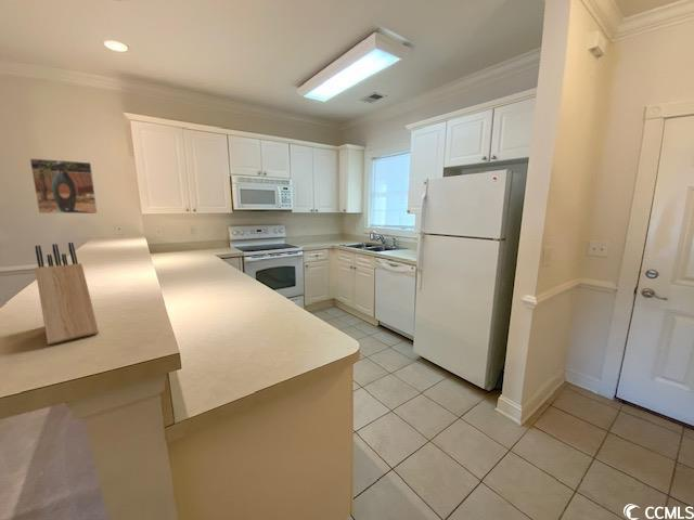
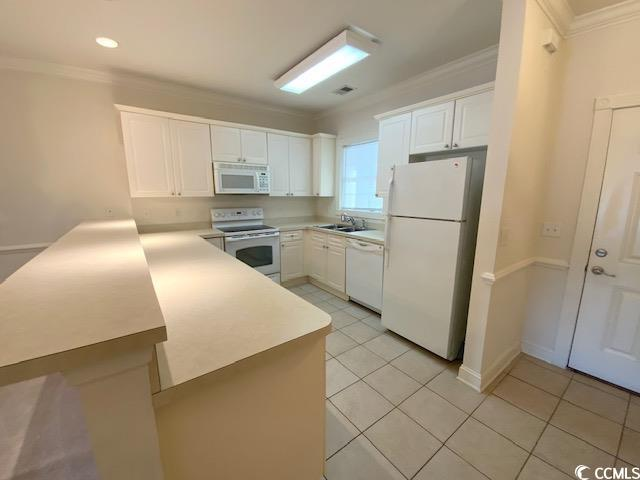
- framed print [28,157,99,214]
- knife block [34,242,100,346]
